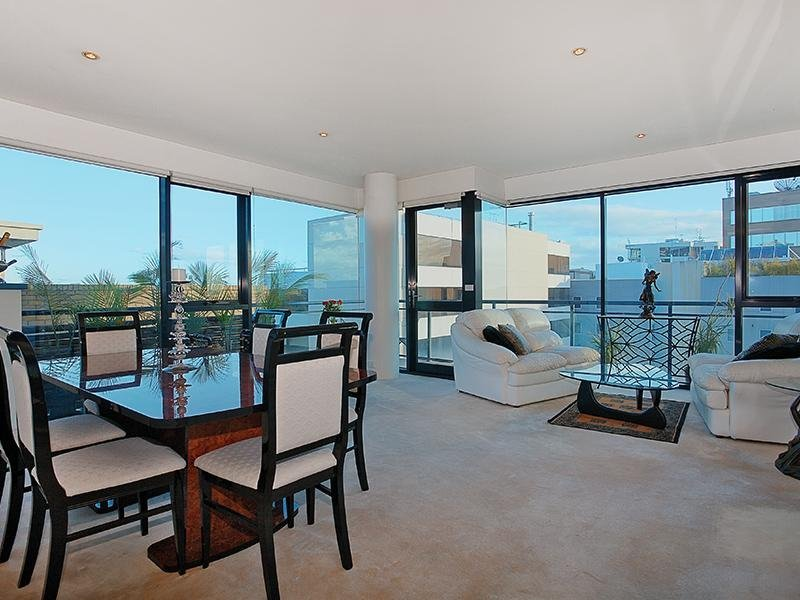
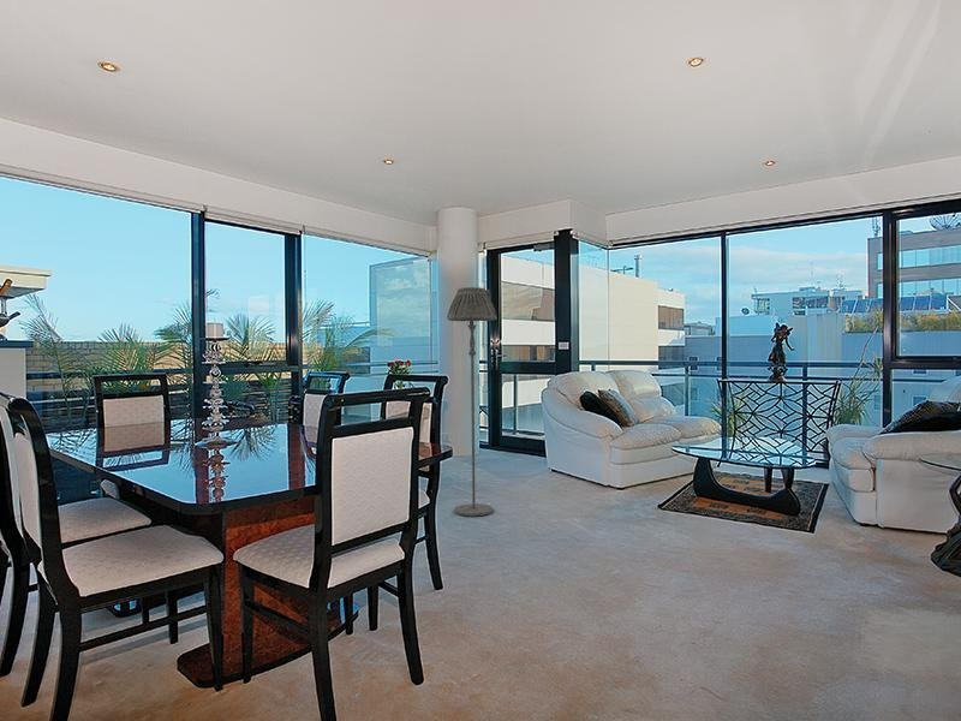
+ floor lamp [446,286,499,518]
